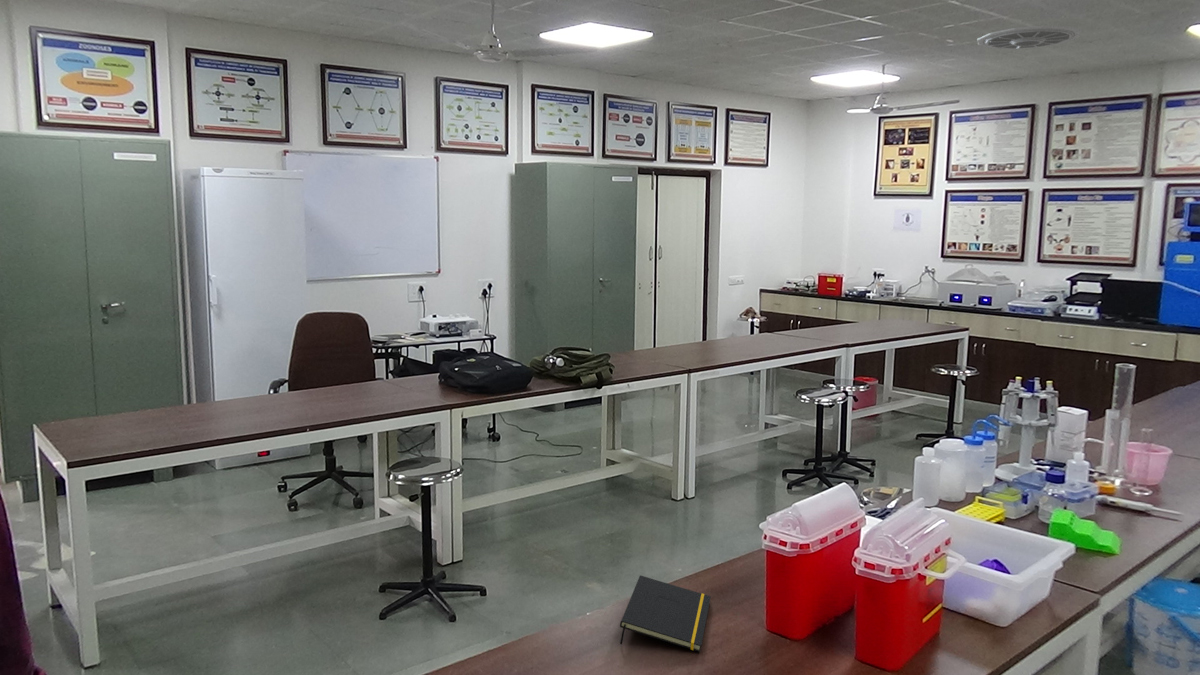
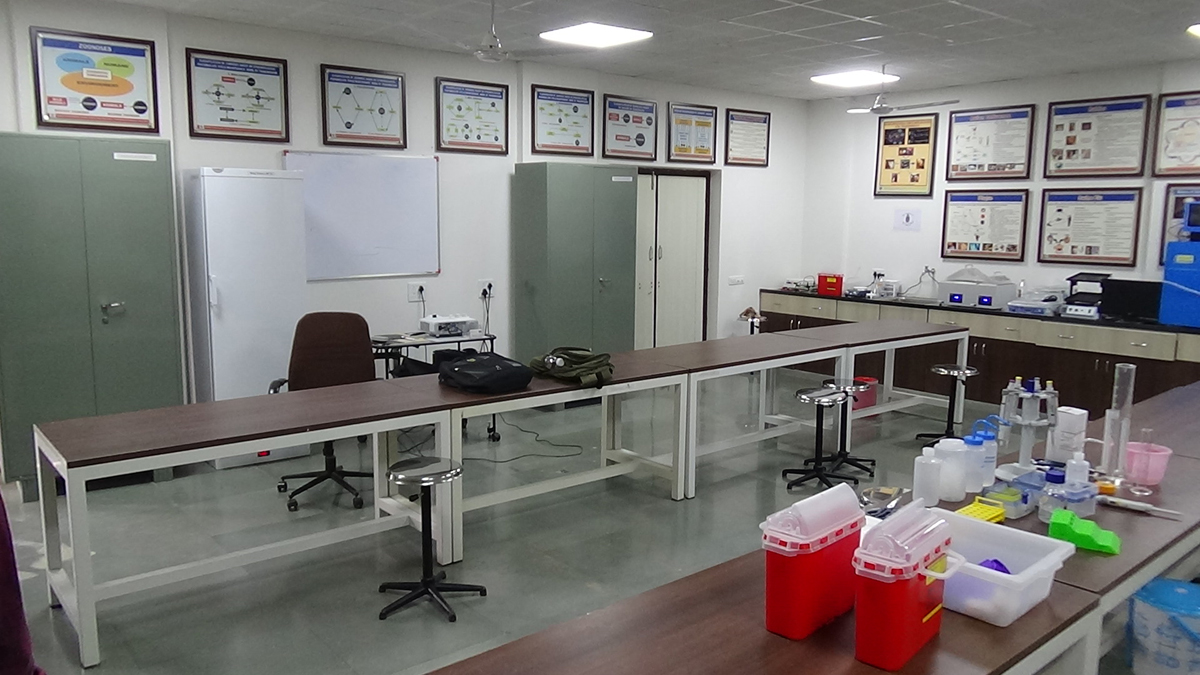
- ceiling vent [976,24,1083,50]
- notepad [619,574,712,653]
